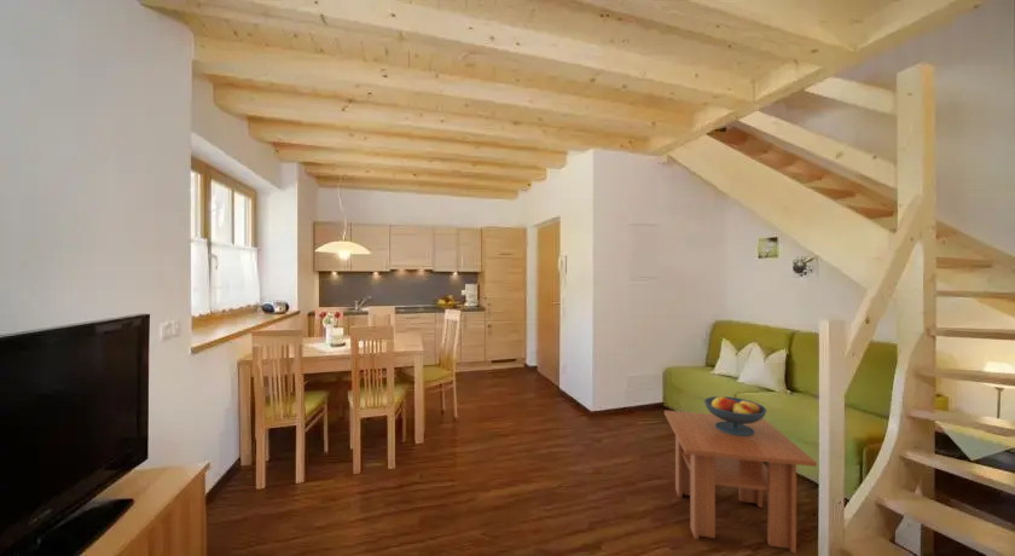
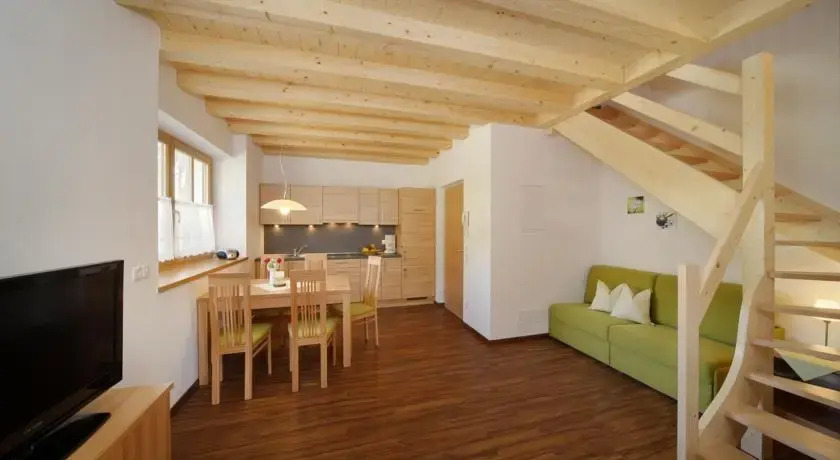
- coffee table [663,410,818,555]
- fruit bowl [703,395,767,436]
